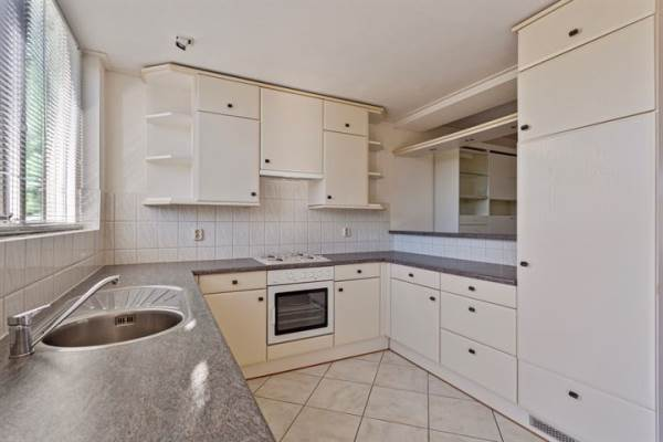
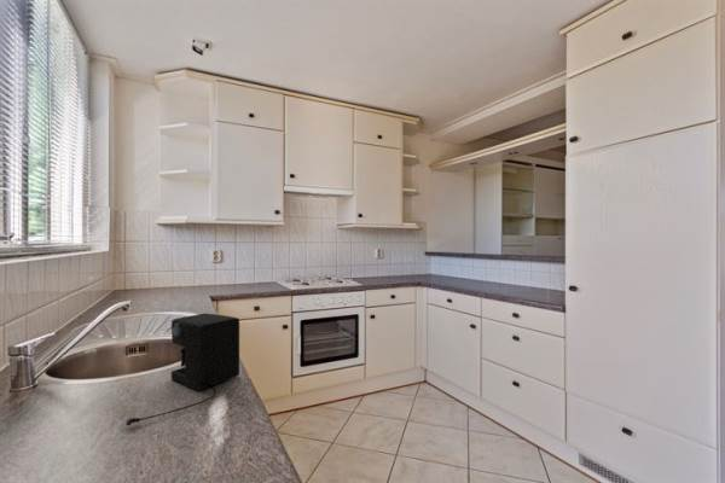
+ coffee maker [126,313,240,427]
